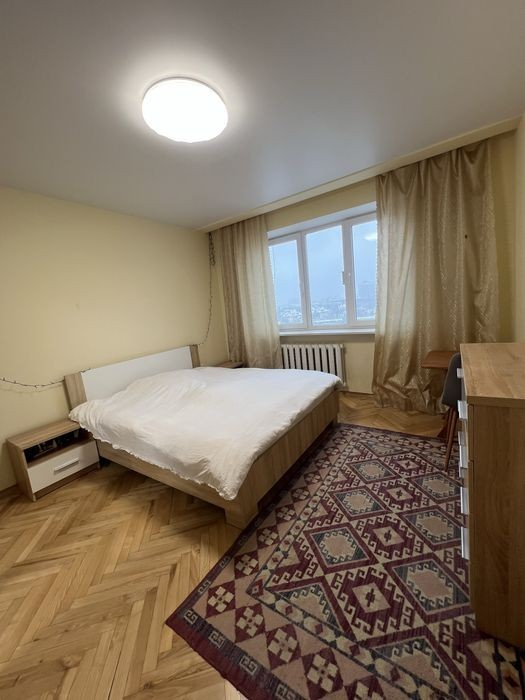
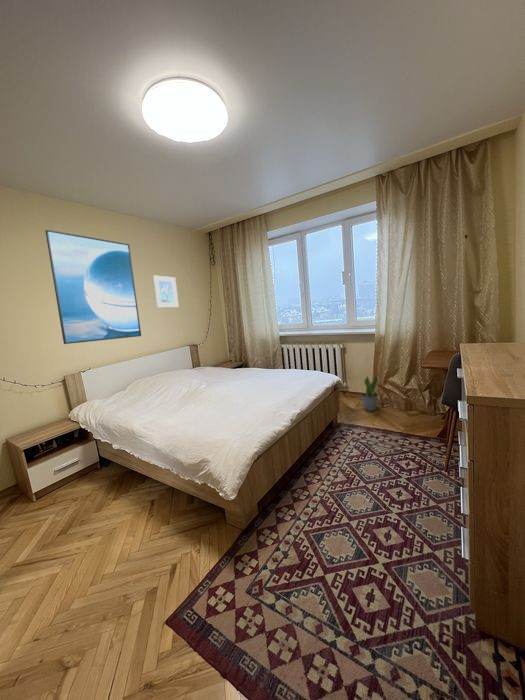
+ potted plant [360,374,379,412]
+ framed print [152,275,180,308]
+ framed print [44,229,142,345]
